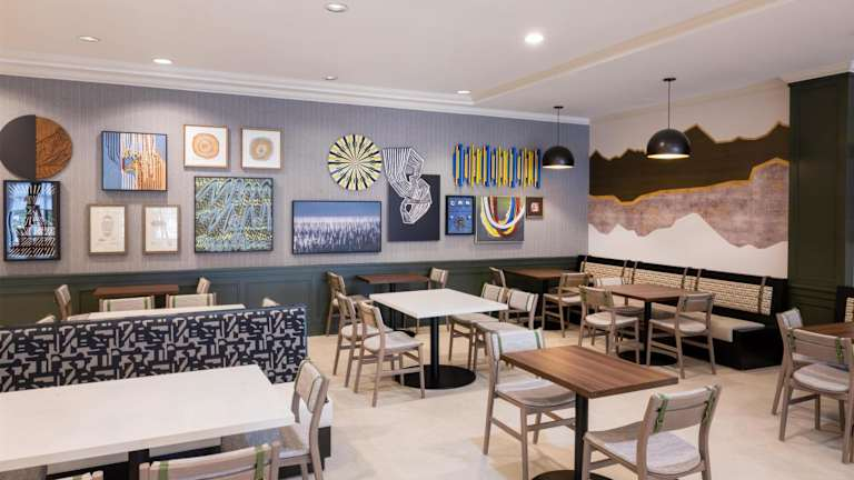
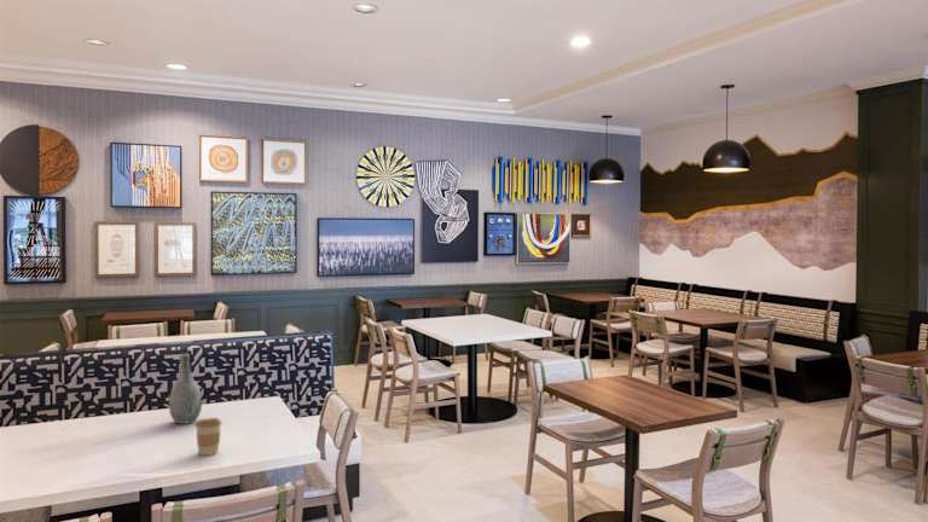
+ coffee cup [195,417,224,457]
+ vase [168,353,203,425]
